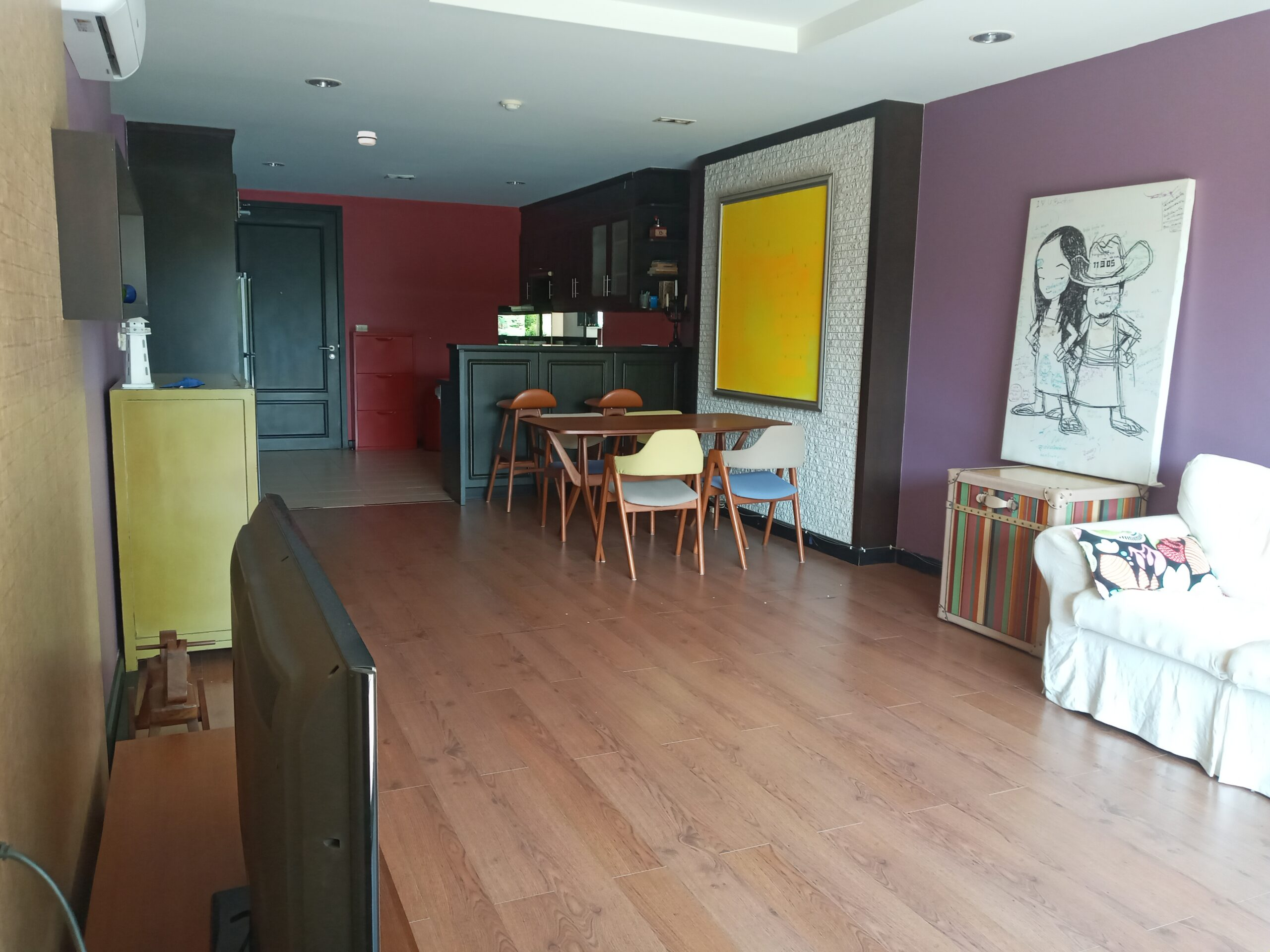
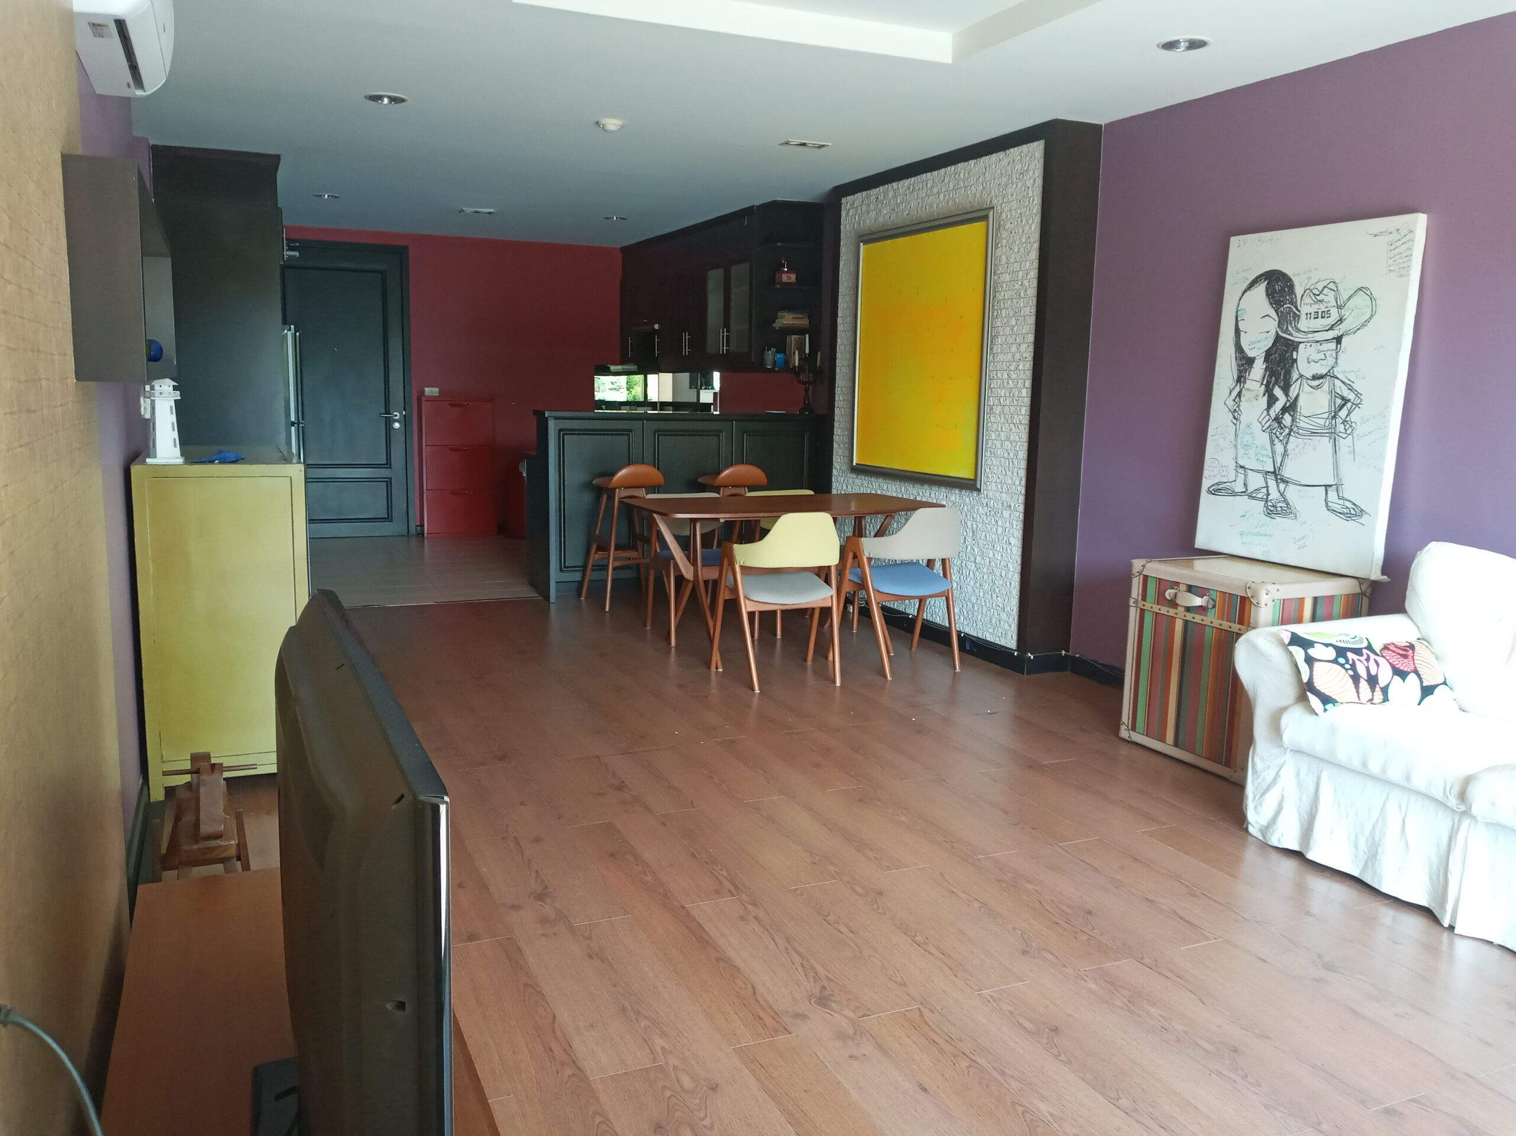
- smoke detector [357,130,378,146]
